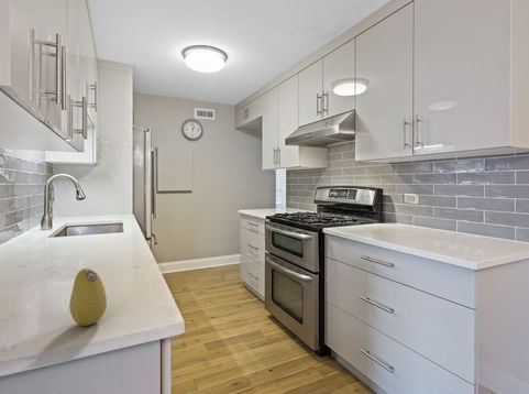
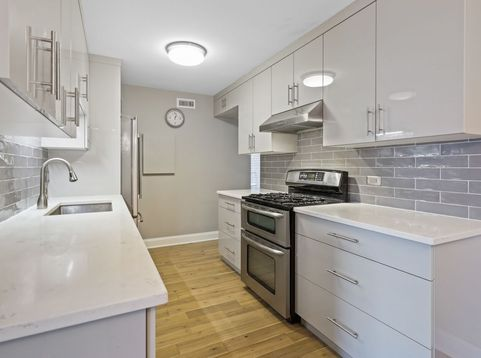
- fruit [68,267,108,327]
